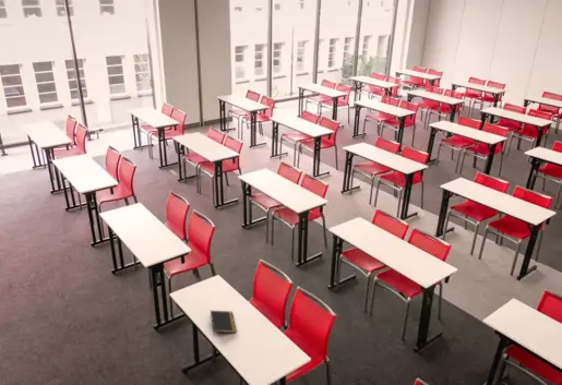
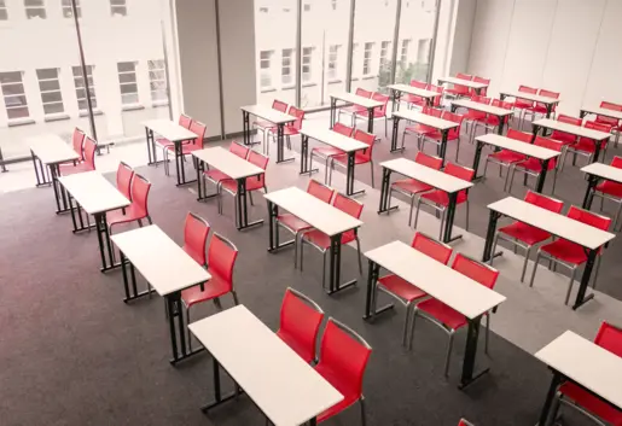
- notepad [210,310,238,336]
